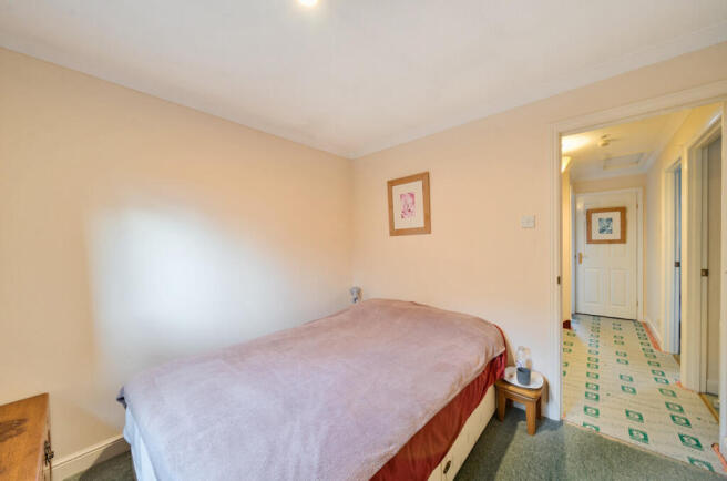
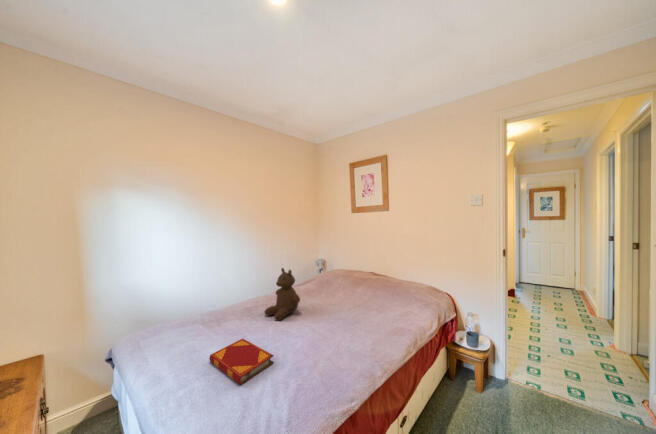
+ teddy bear [263,267,301,322]
+ hardback book [209,338,275,386]
